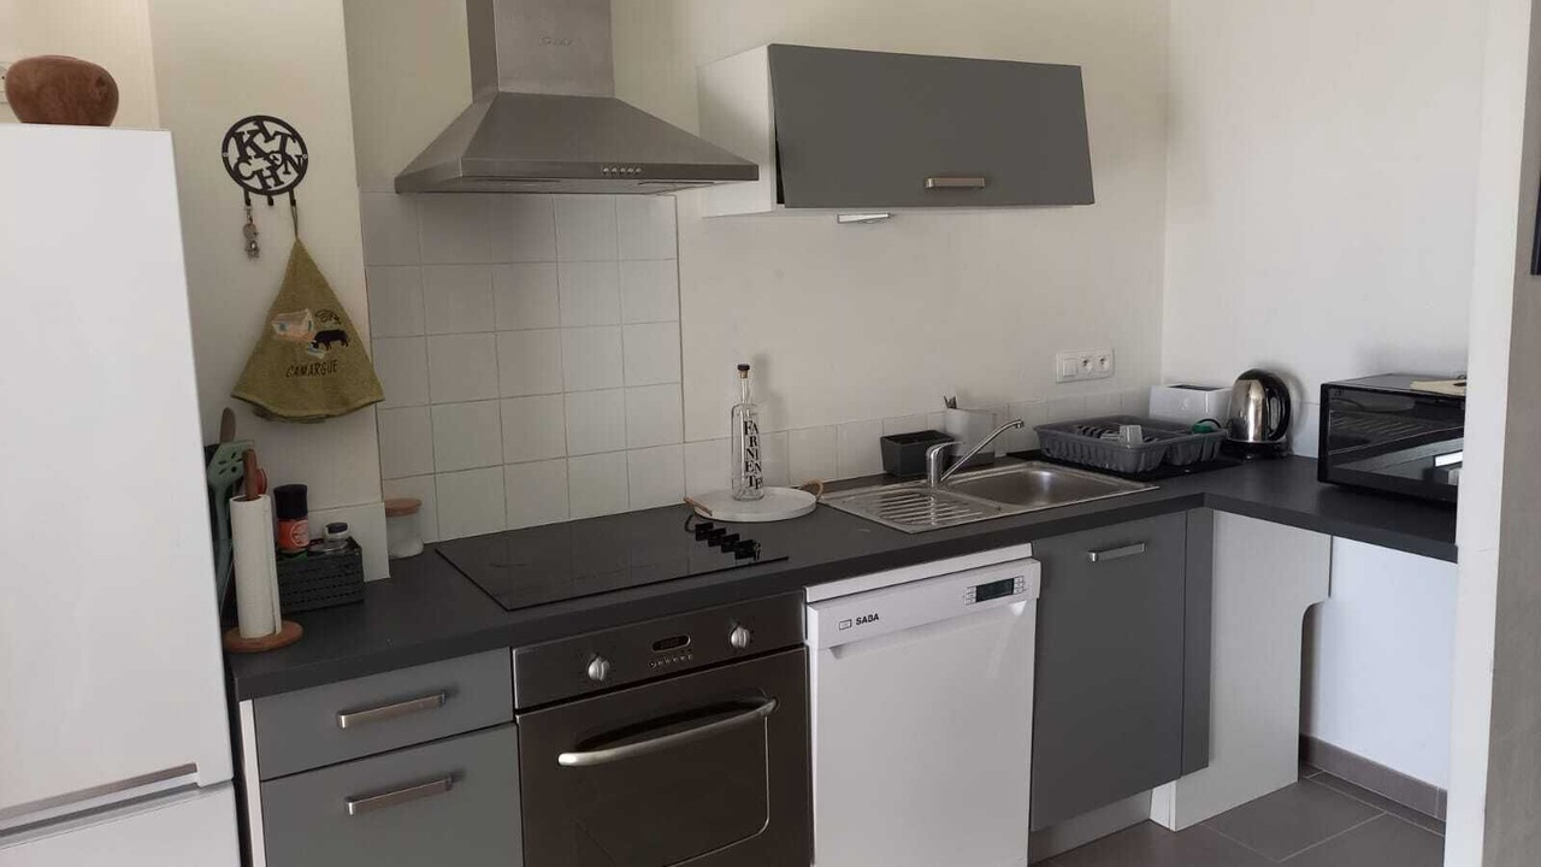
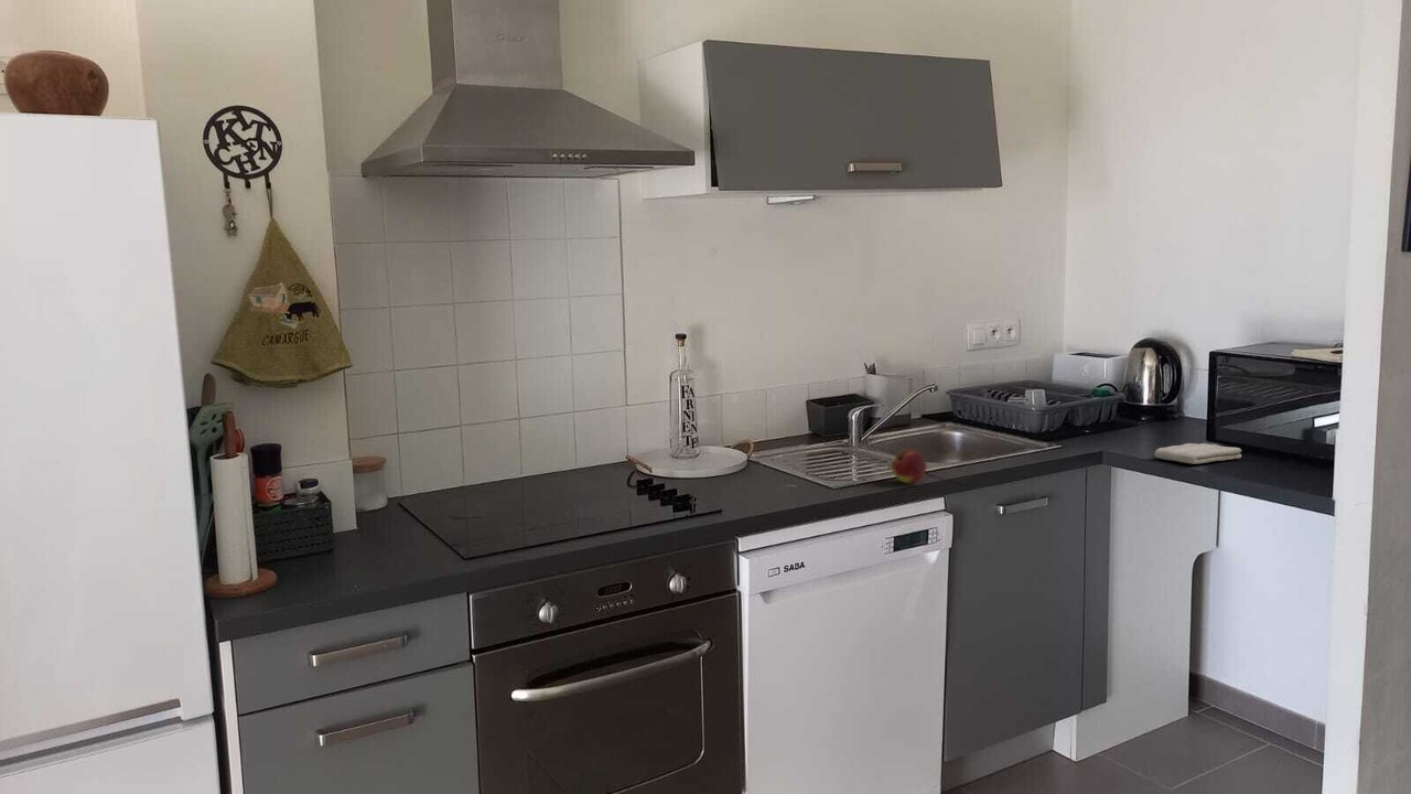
+ washcloth [1154,442,1242,465]
+ apple [890,448,928,485]
